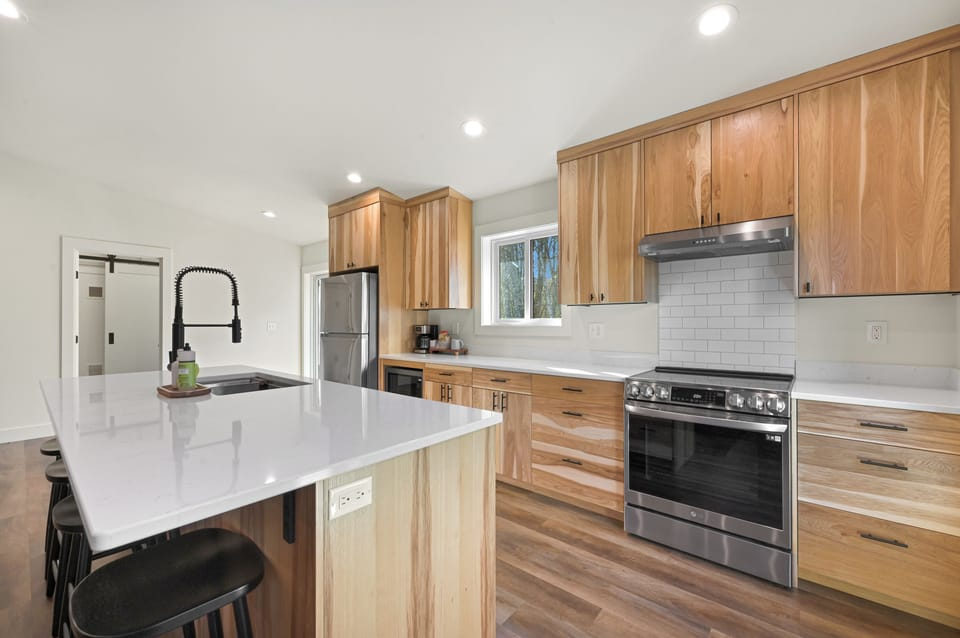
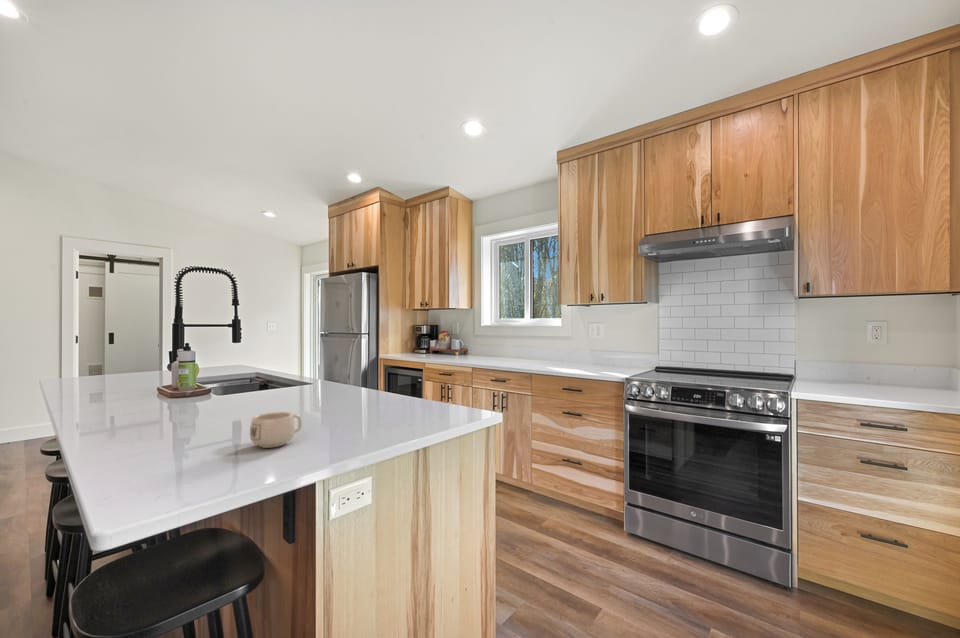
+ mug [249,411,303,449]
